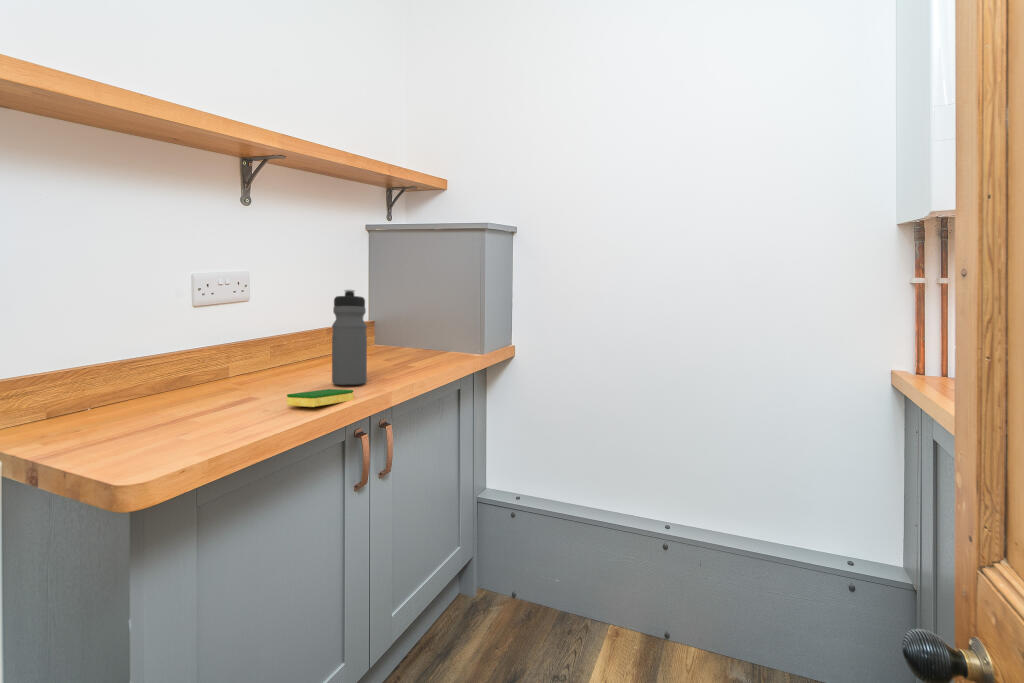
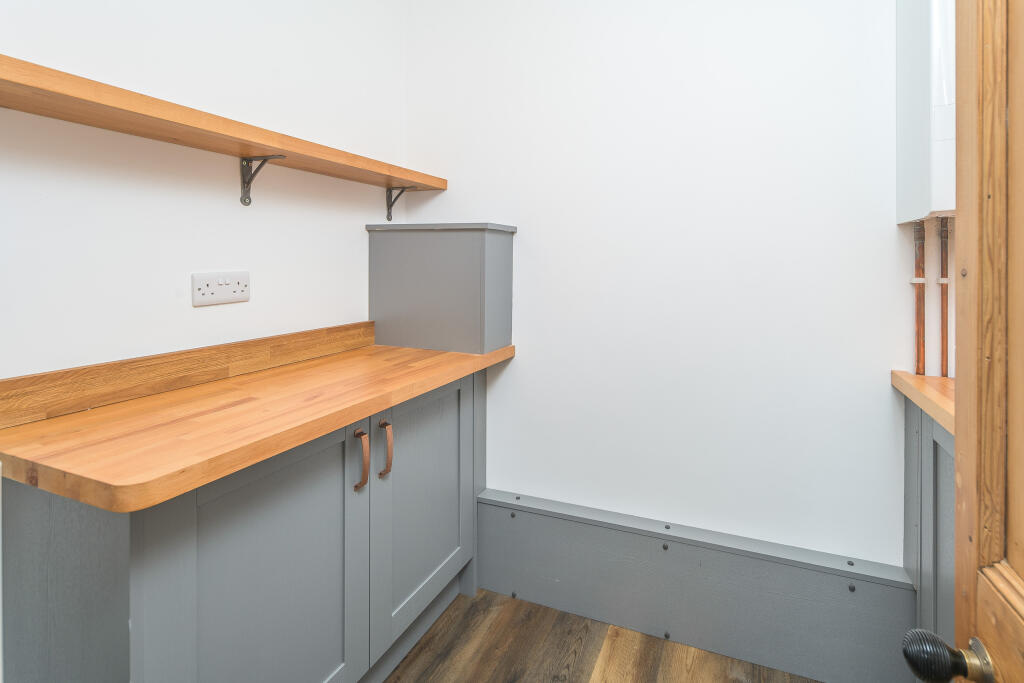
- dish sponge [286,388,354,408]
- water bottle [331,289,368,386]
